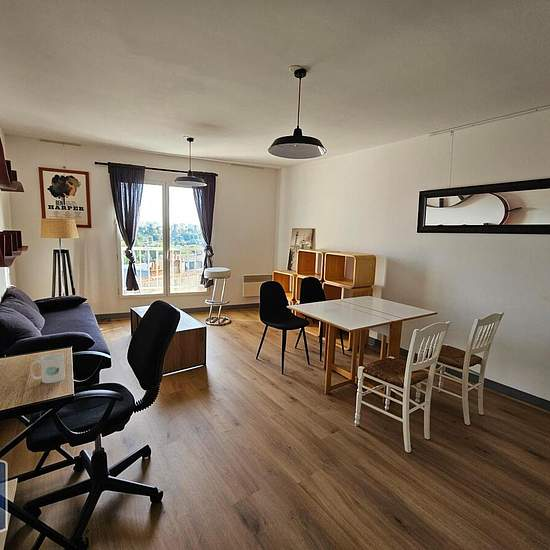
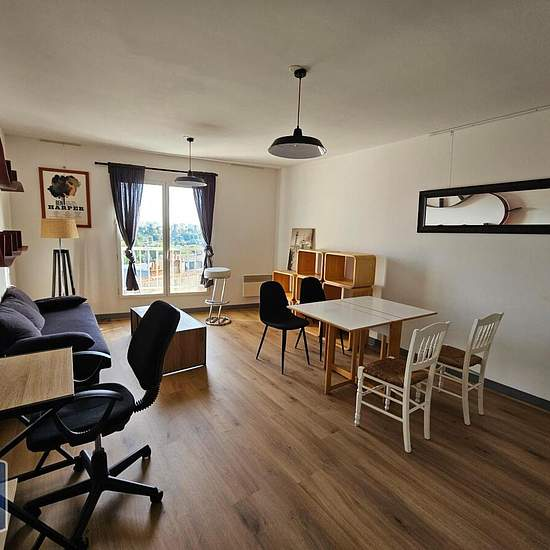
- mug [30,352,66,384]
